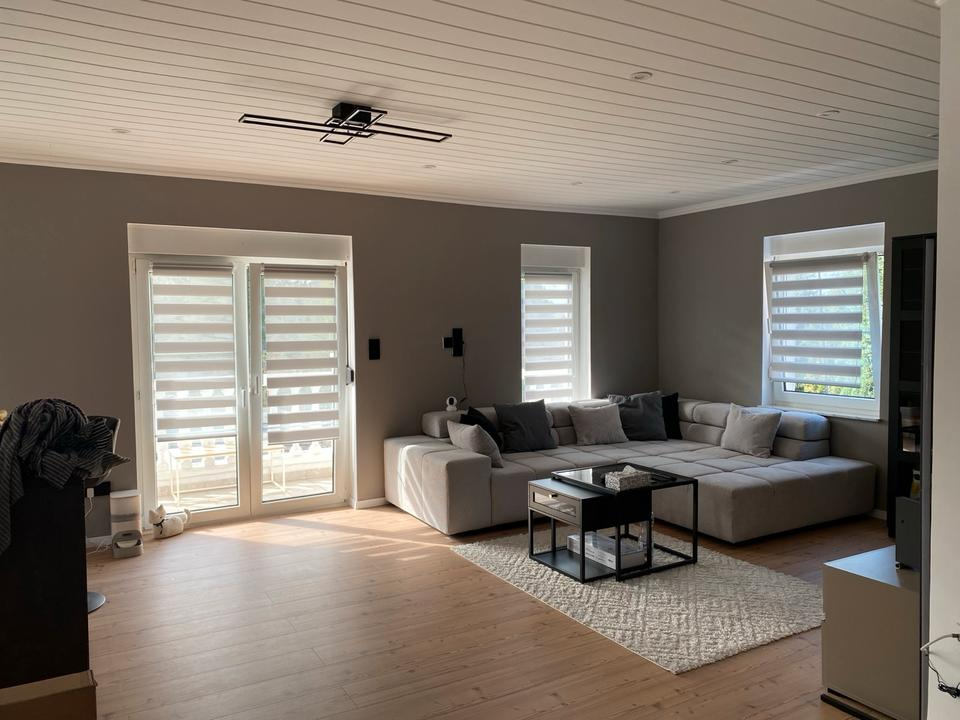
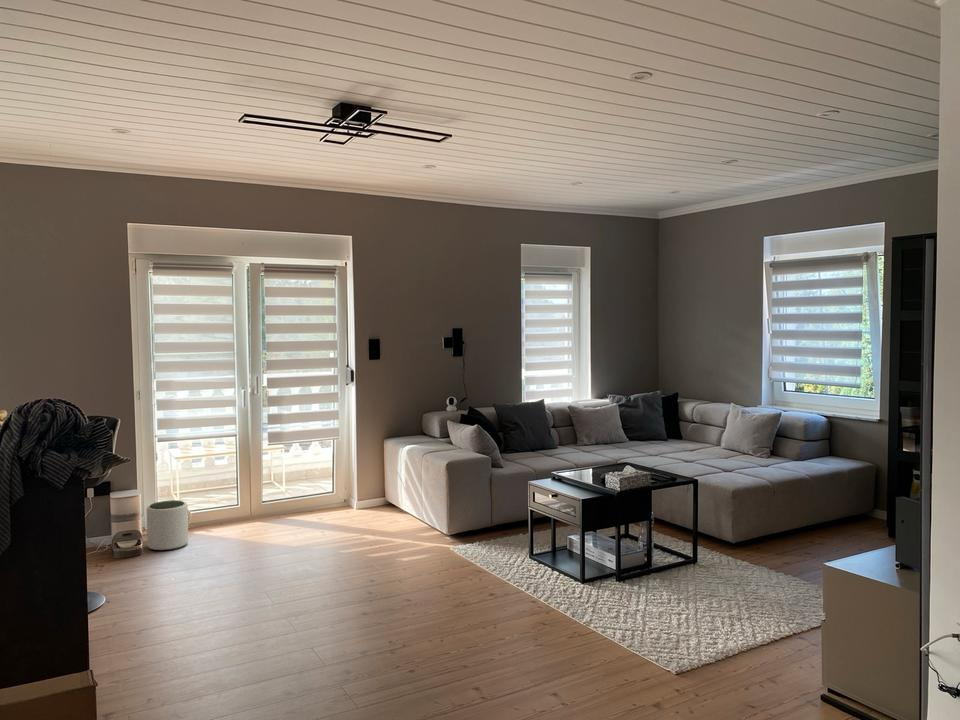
+ plant pot [146,499,189,552]
